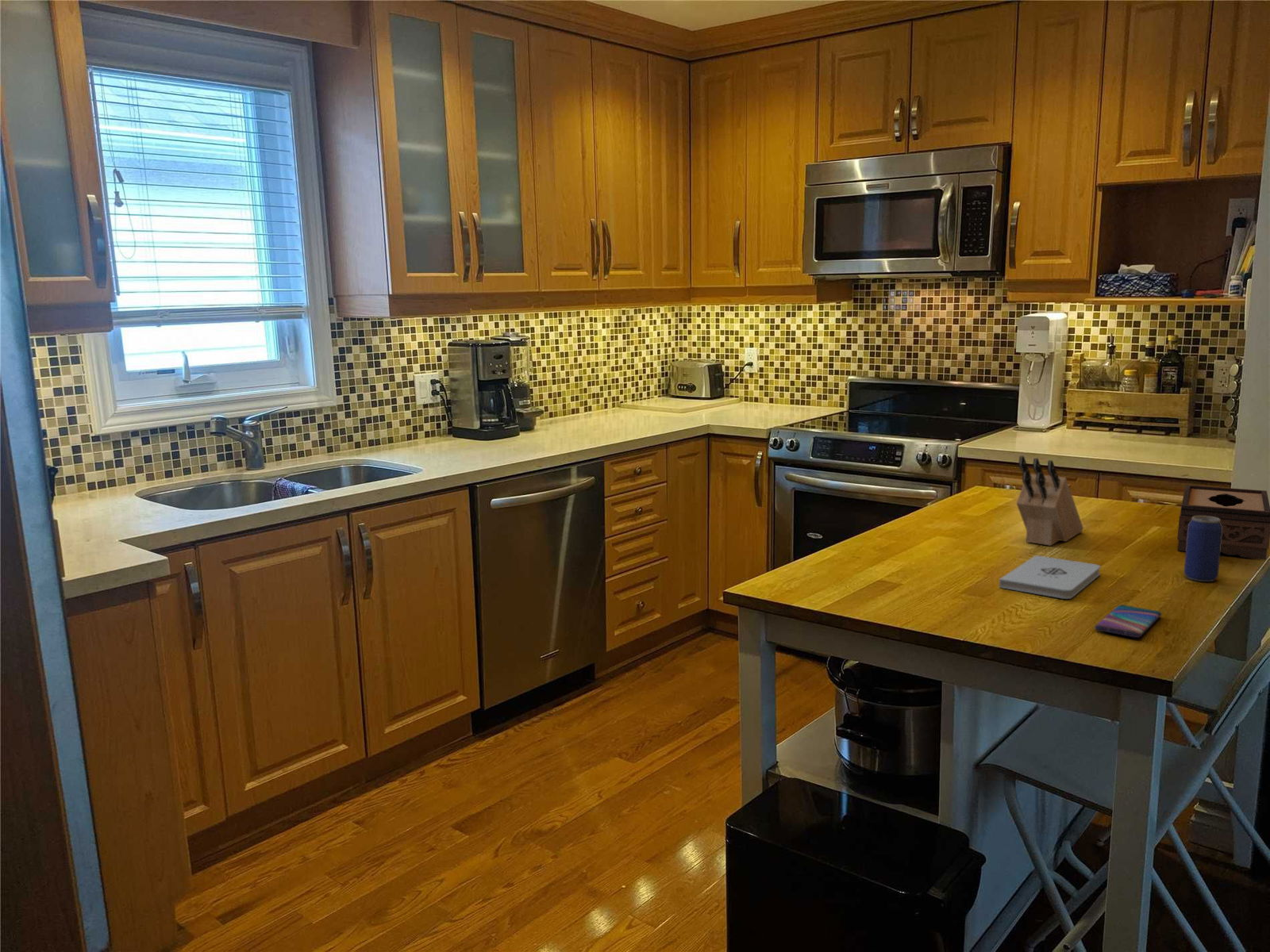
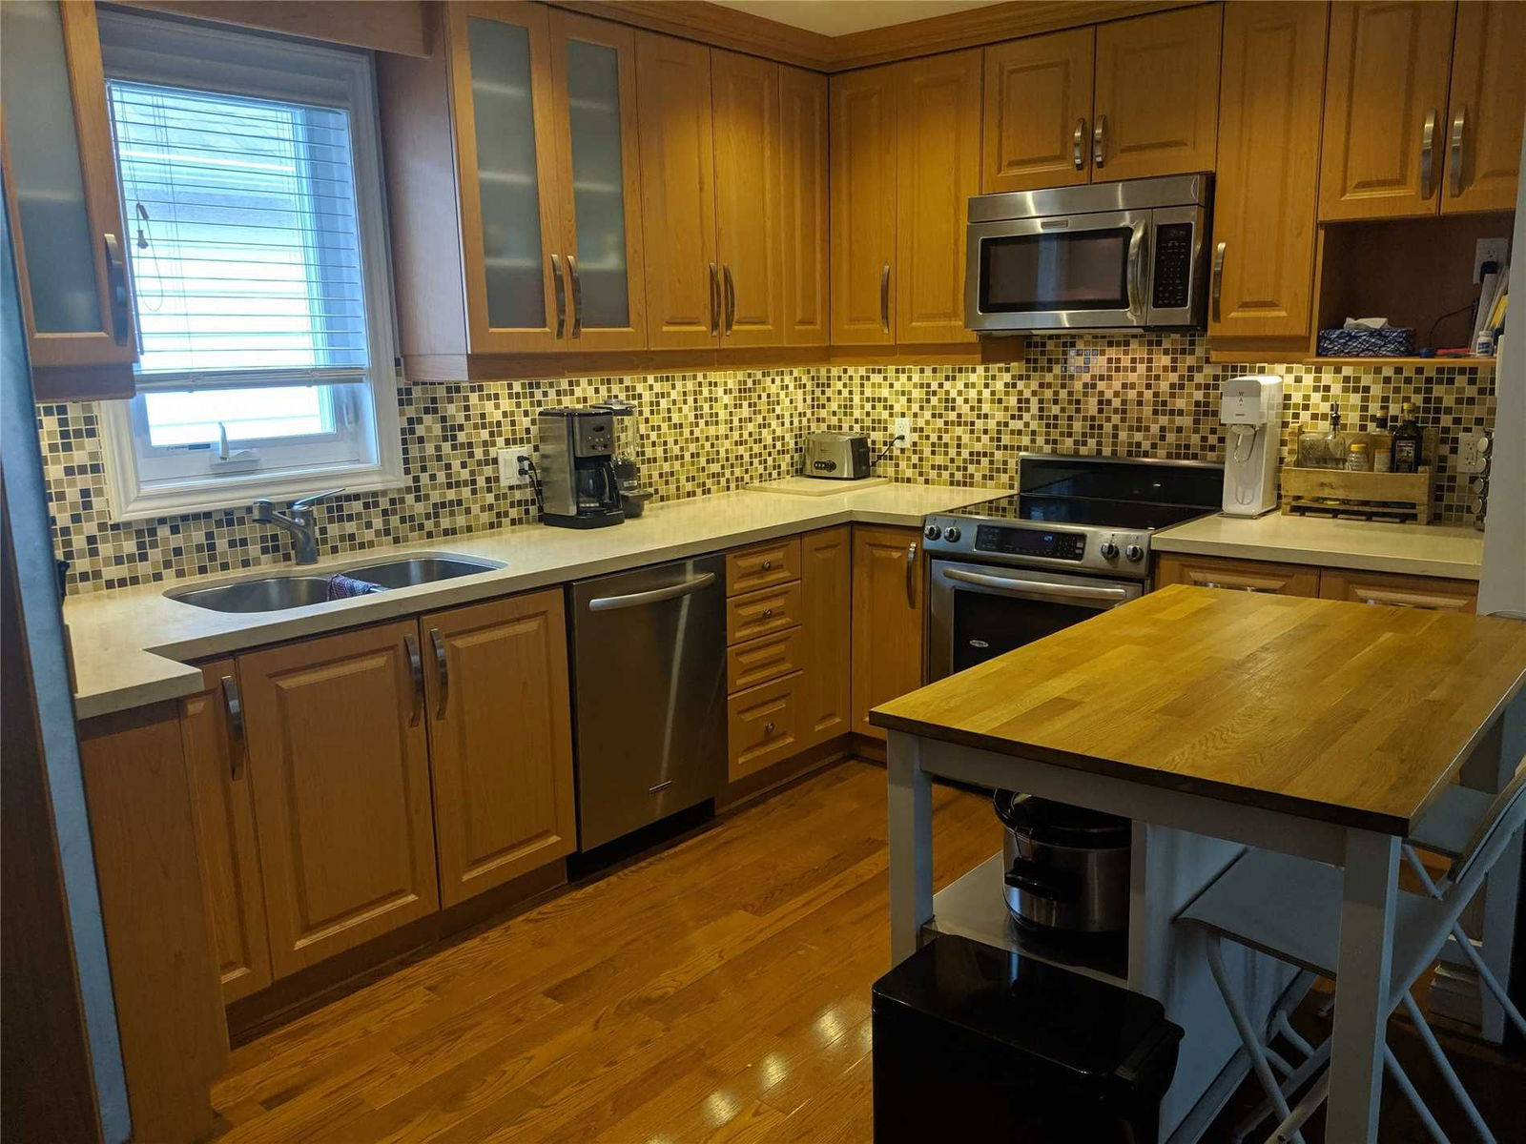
- smartphone [1094,604,1162,639]
- knife block [1015,455,1084,547]
- tissue box [1176,484,1270,560]
- beverage can [1183,516,1222,582]
- notepad [999,555,1101,600]
